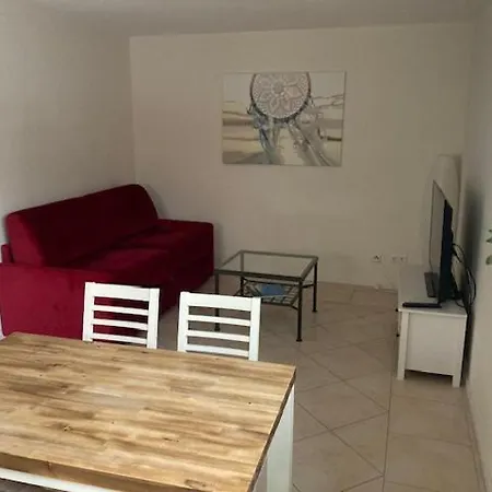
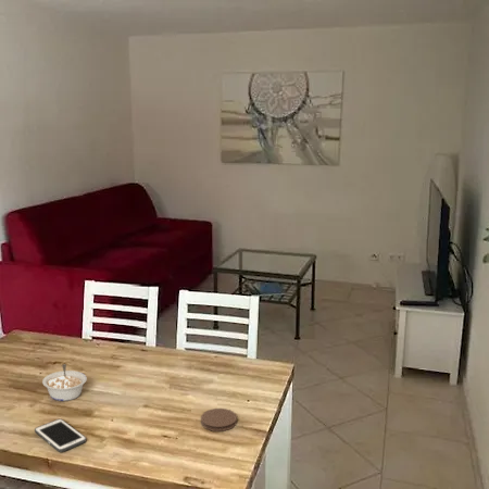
+ legume [41,363,88,402]
+ cell phone [34,417,87,453]
+ coaster [200,408,238,432]
